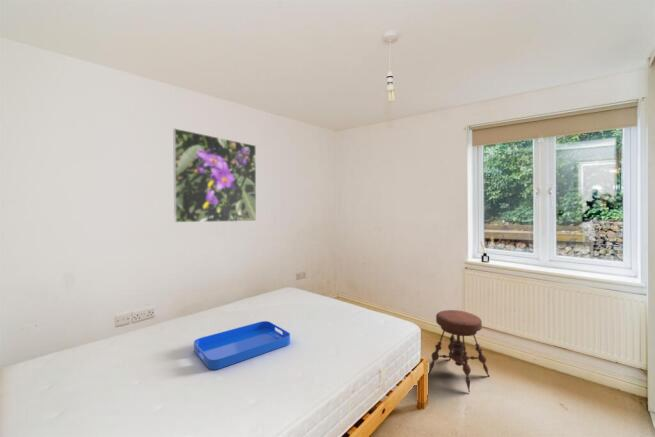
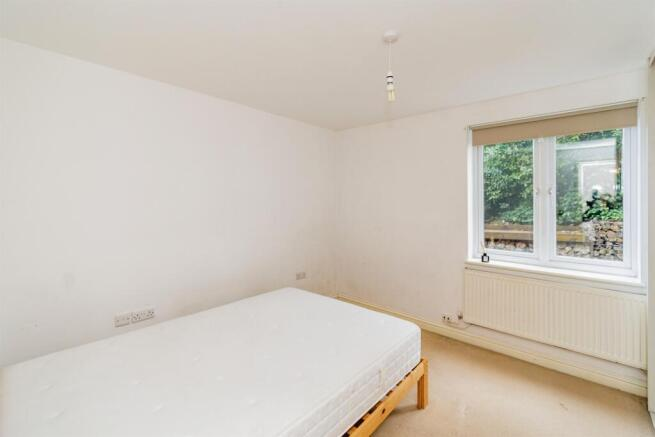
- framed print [172,127,257,224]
- stool [428,309,491,393]
- serving tray [193,320,291,371]
